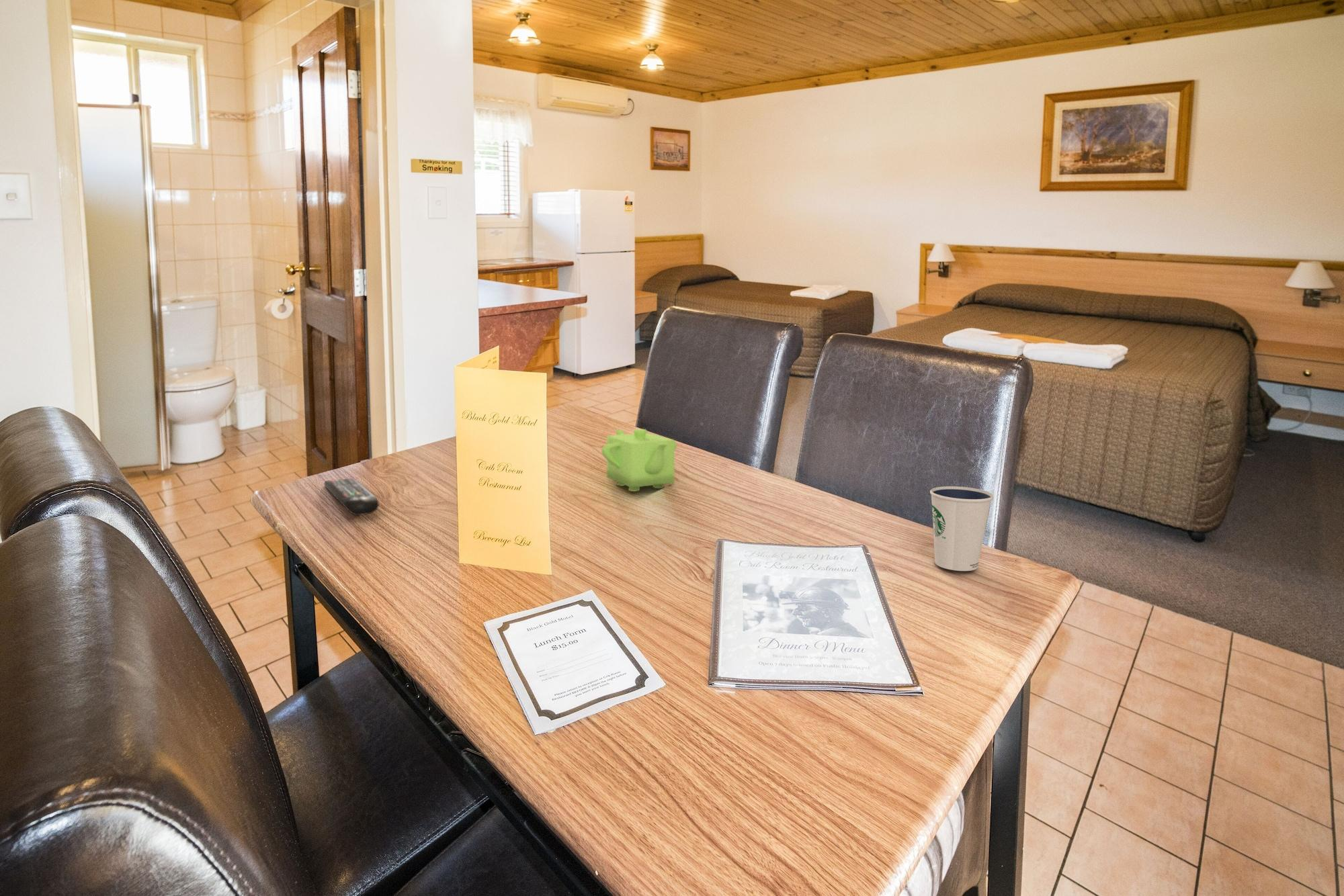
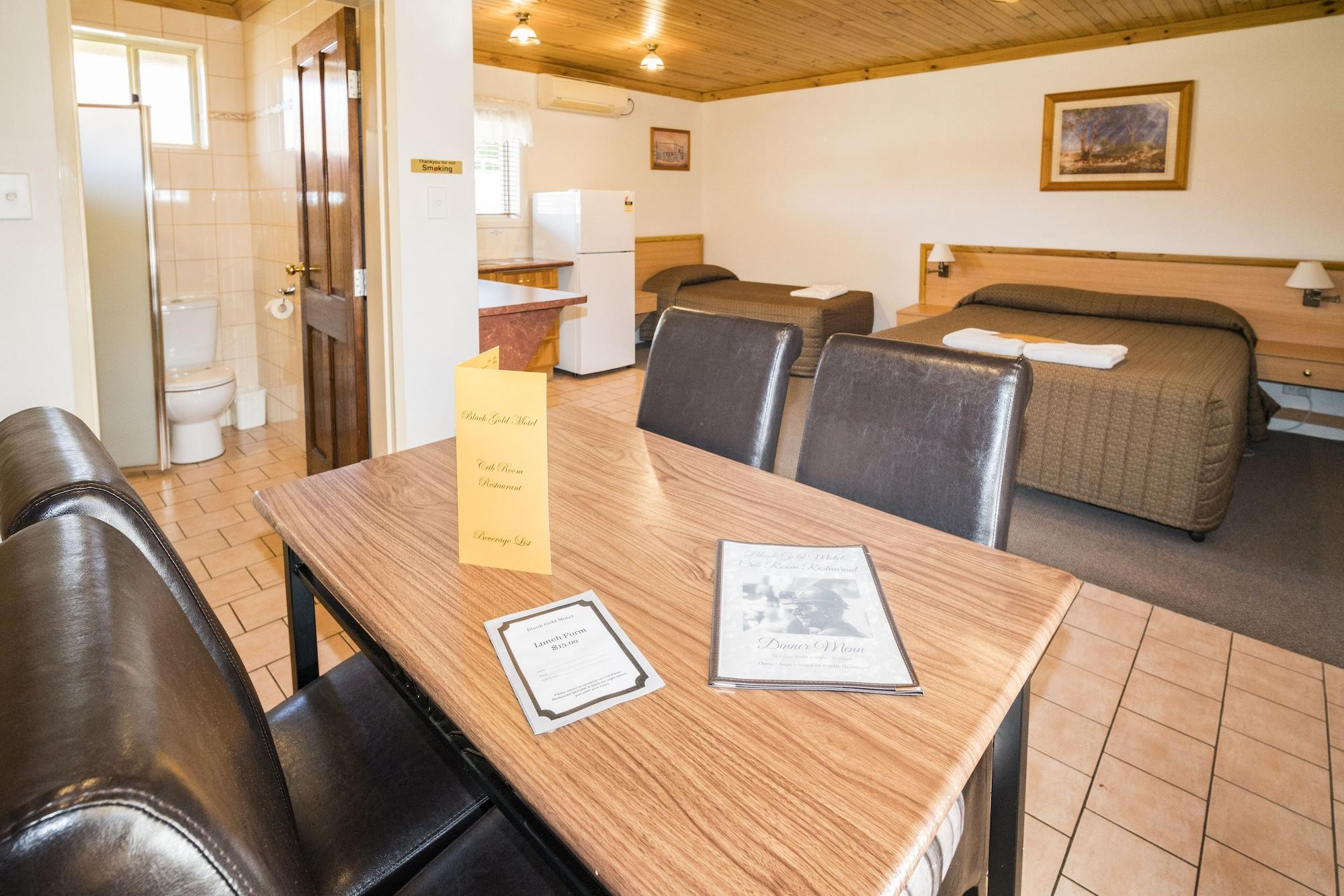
- remote control [324,478,379,516]
- teapot [601,429,677,492]
- dixie cup [929,486,994,572]
